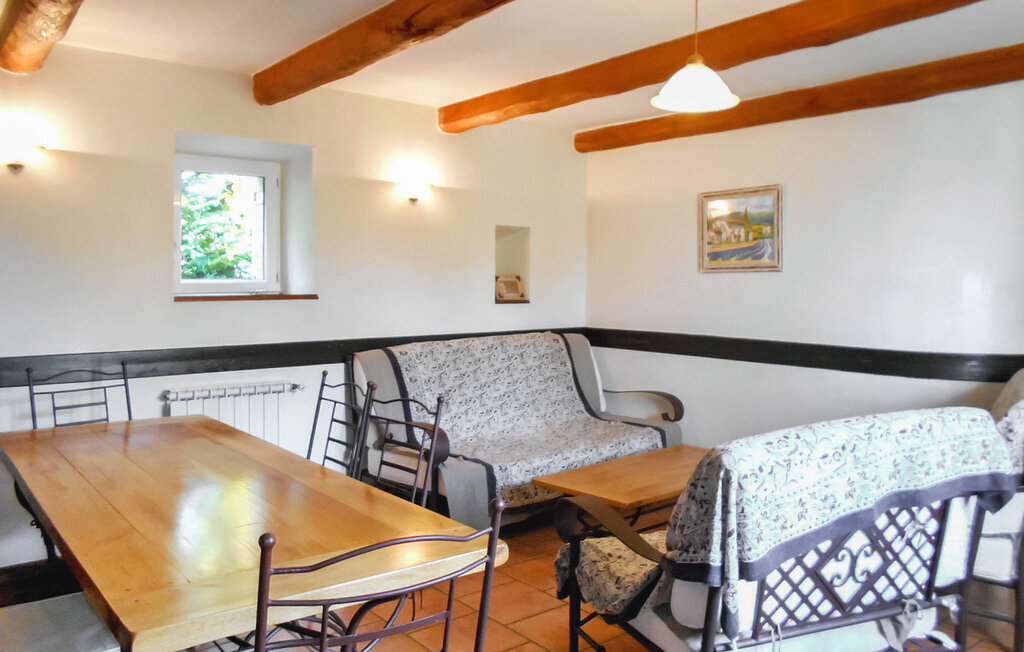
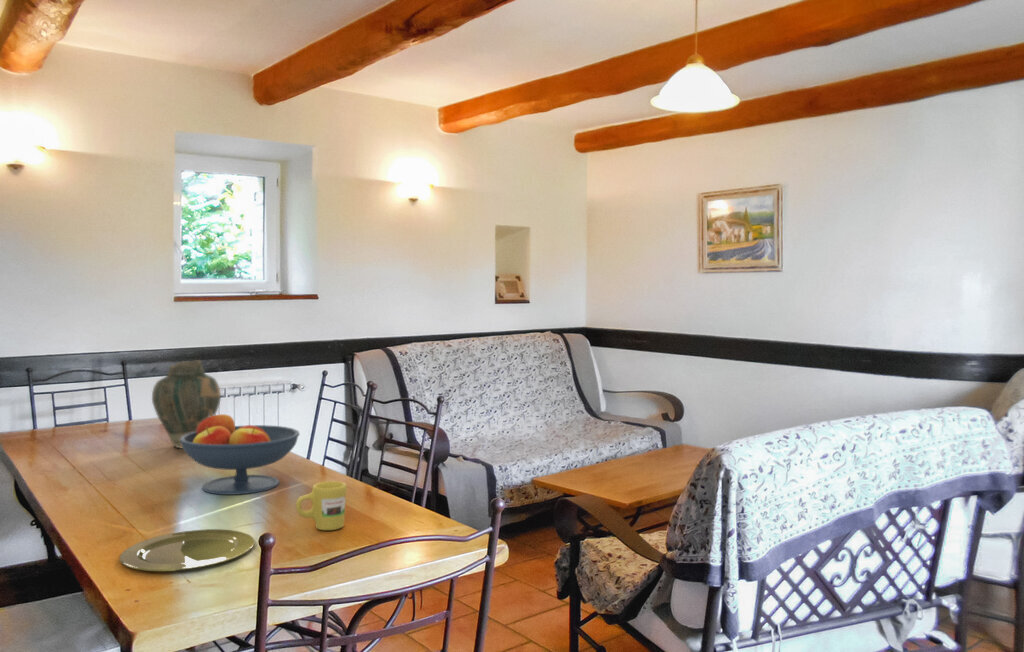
+ mug [295,480,348,531]
+ fruit bowl [180,413,301,496]
+ plate [119,528,256,572]
+ vase [151,359,222,450]
